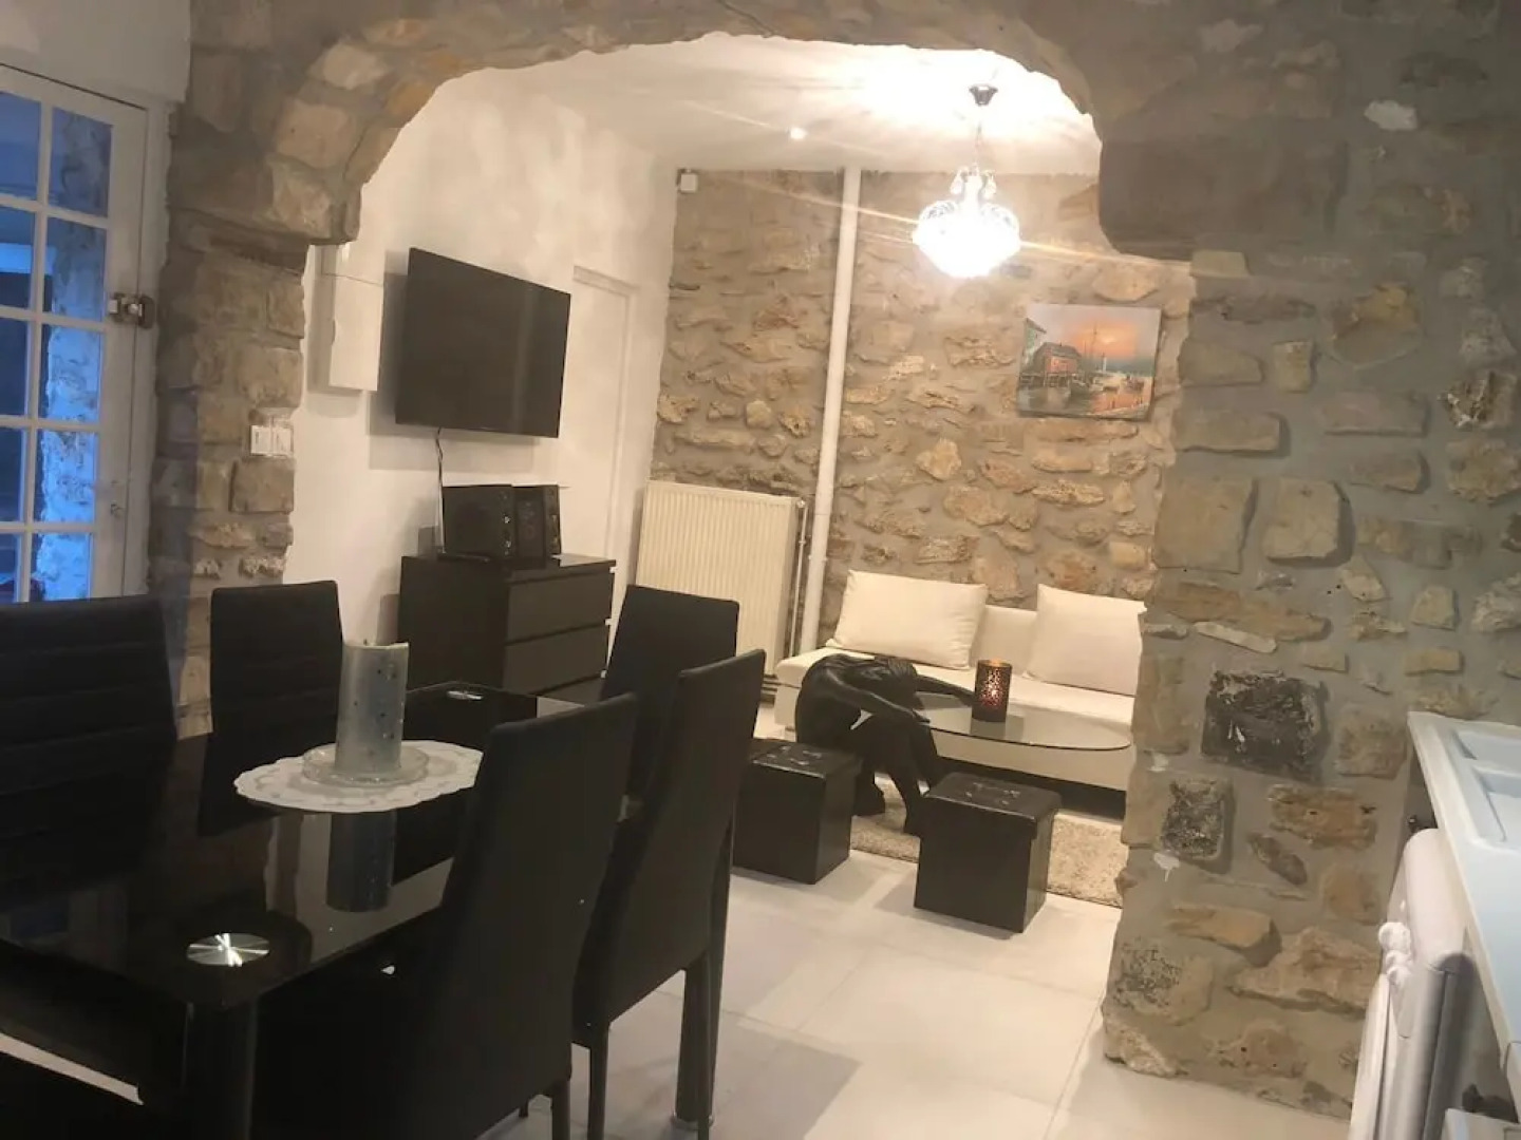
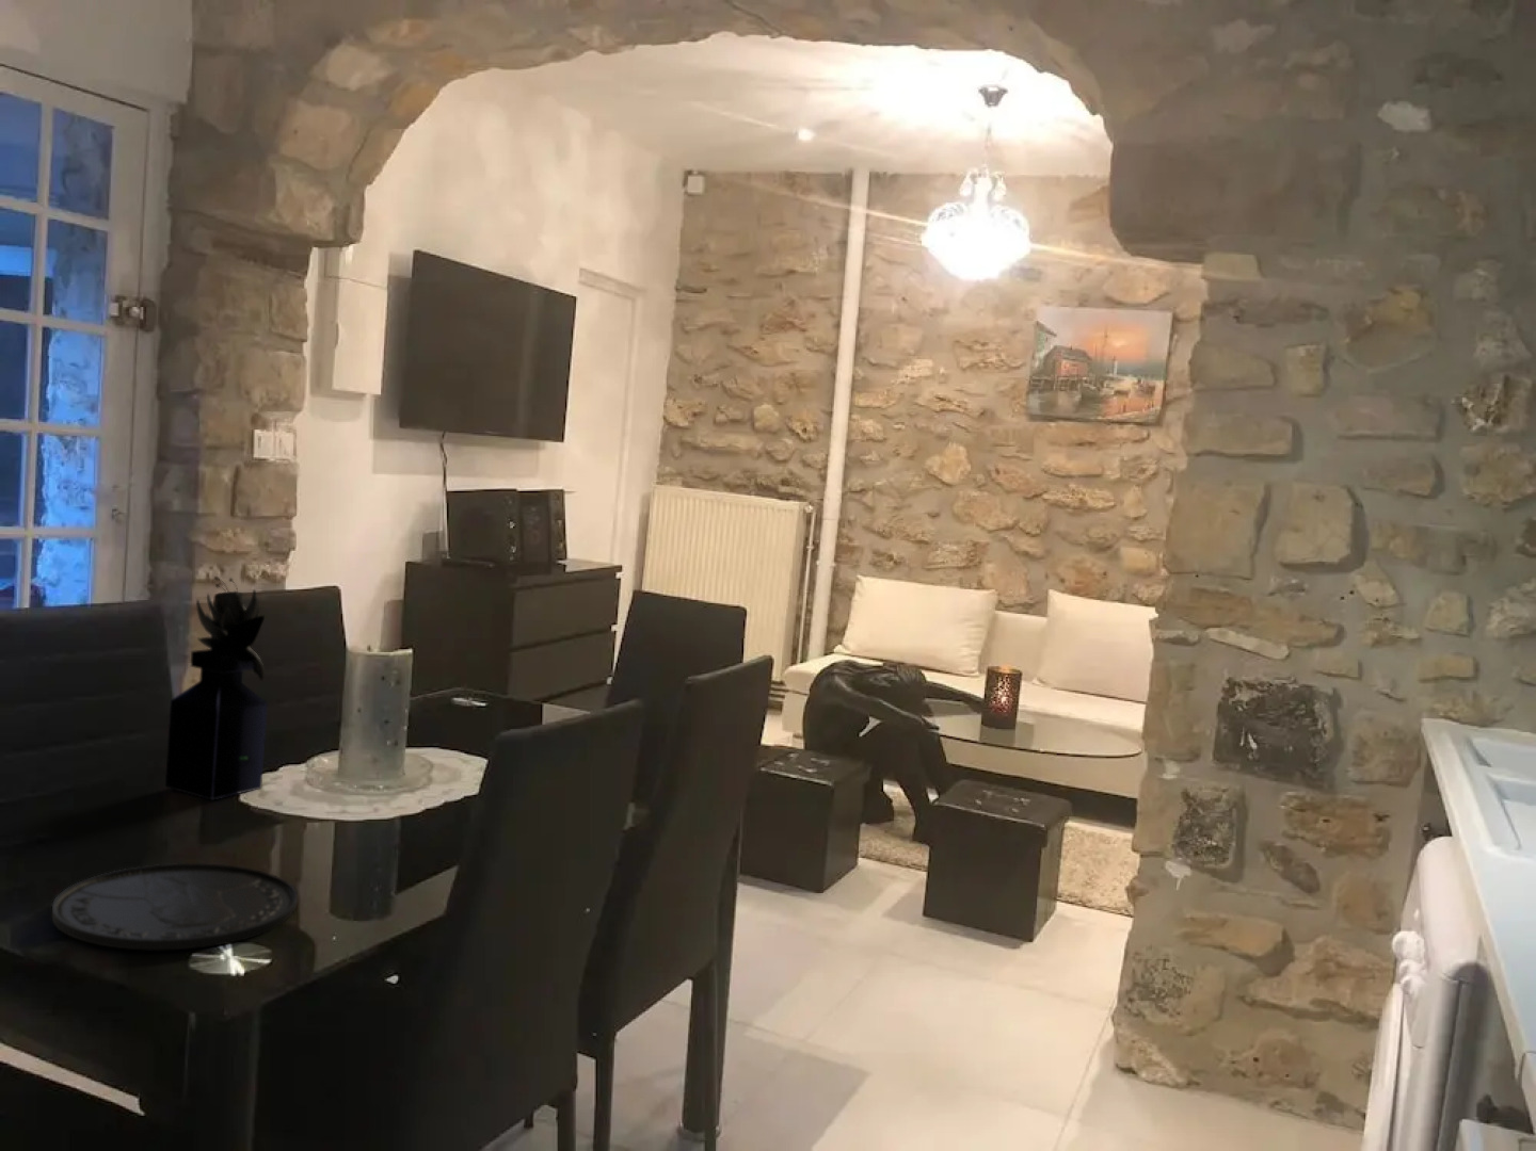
+ vase [164,576,268,800]
+ plate [51,862,299,952]
